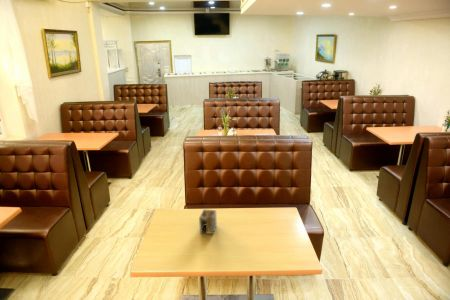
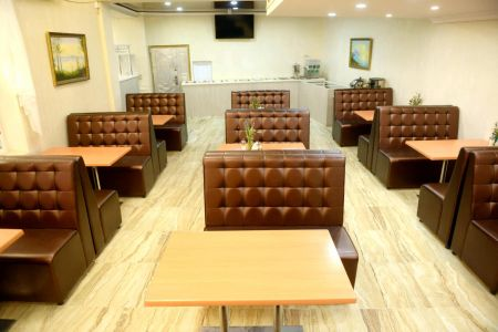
- napkin holder [198,208,218,235]
